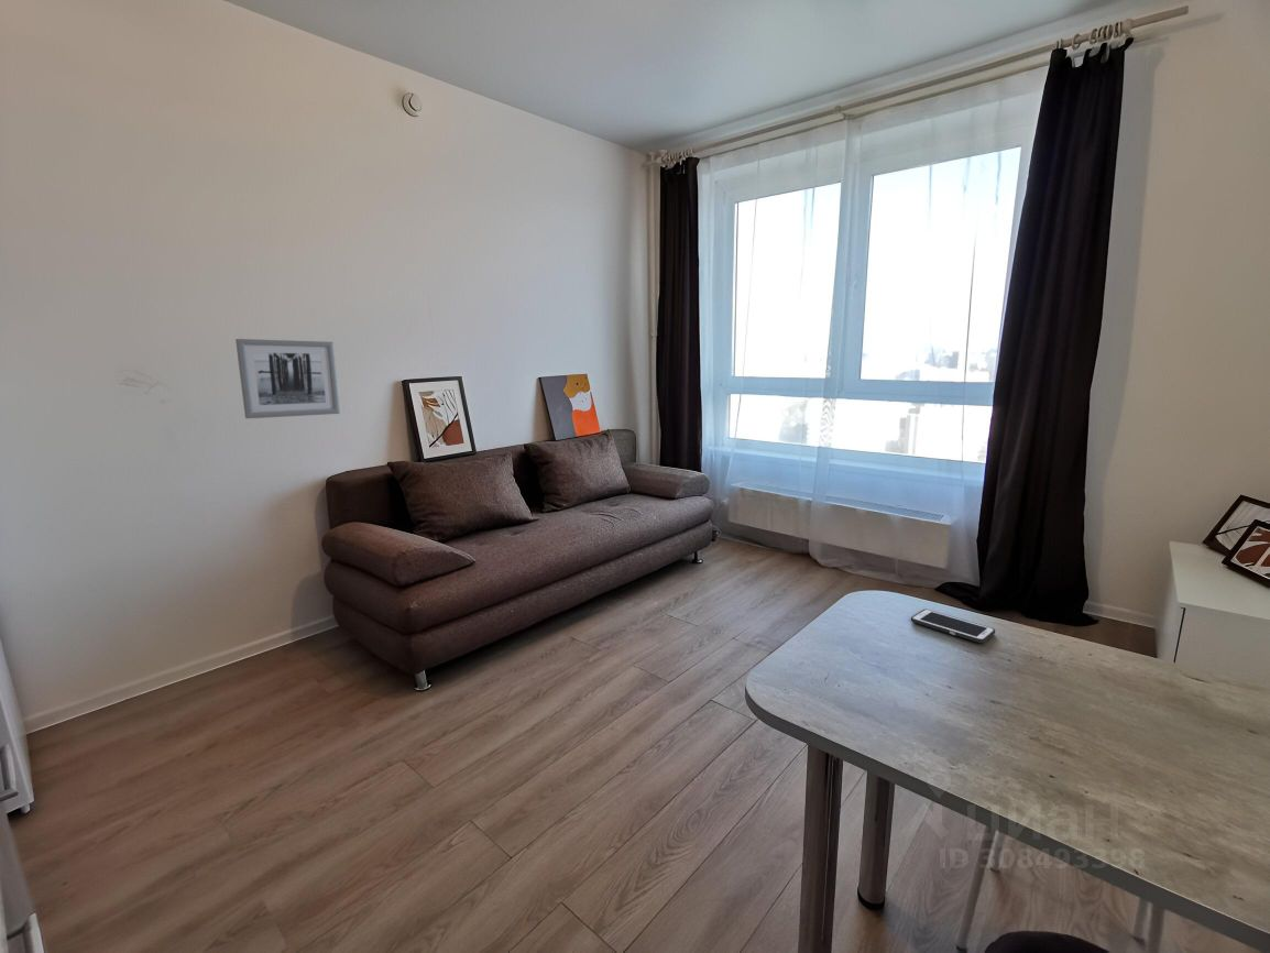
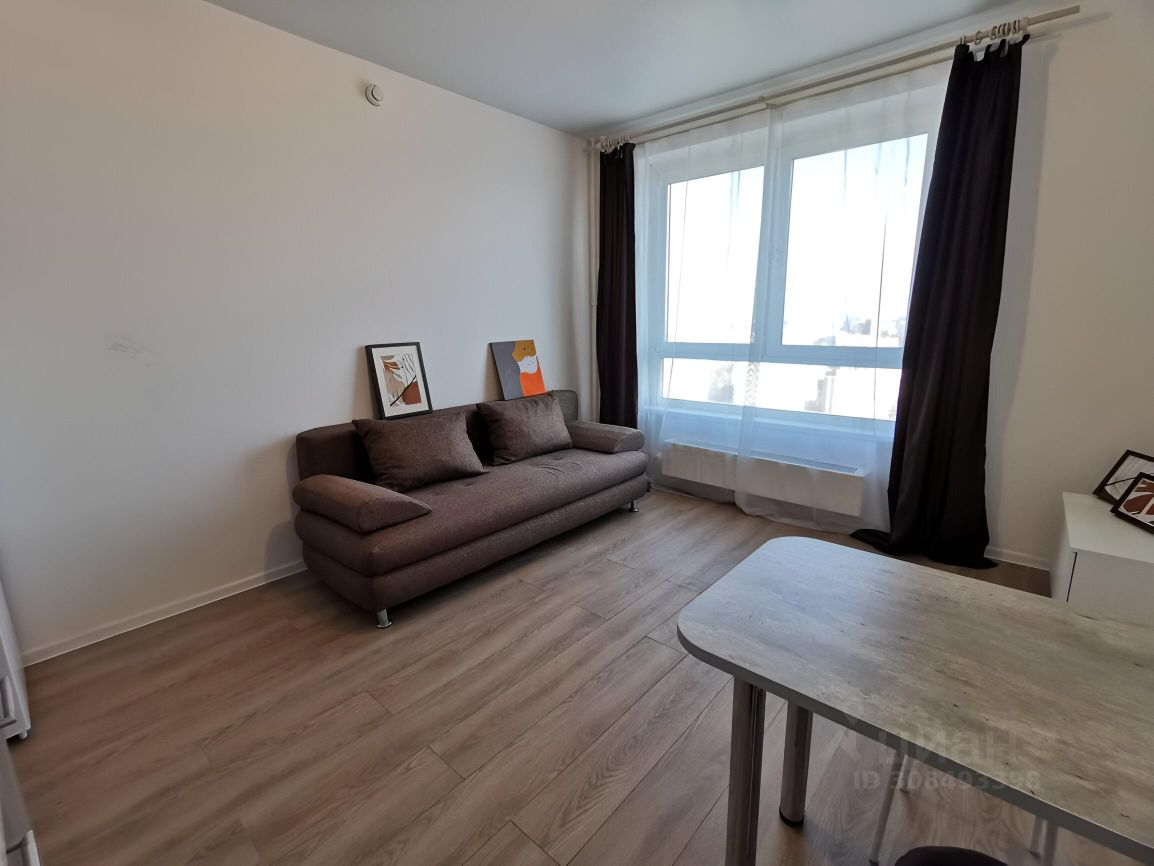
- wall art [234,338,341,419]
- cell phone [910,609,996,644]
